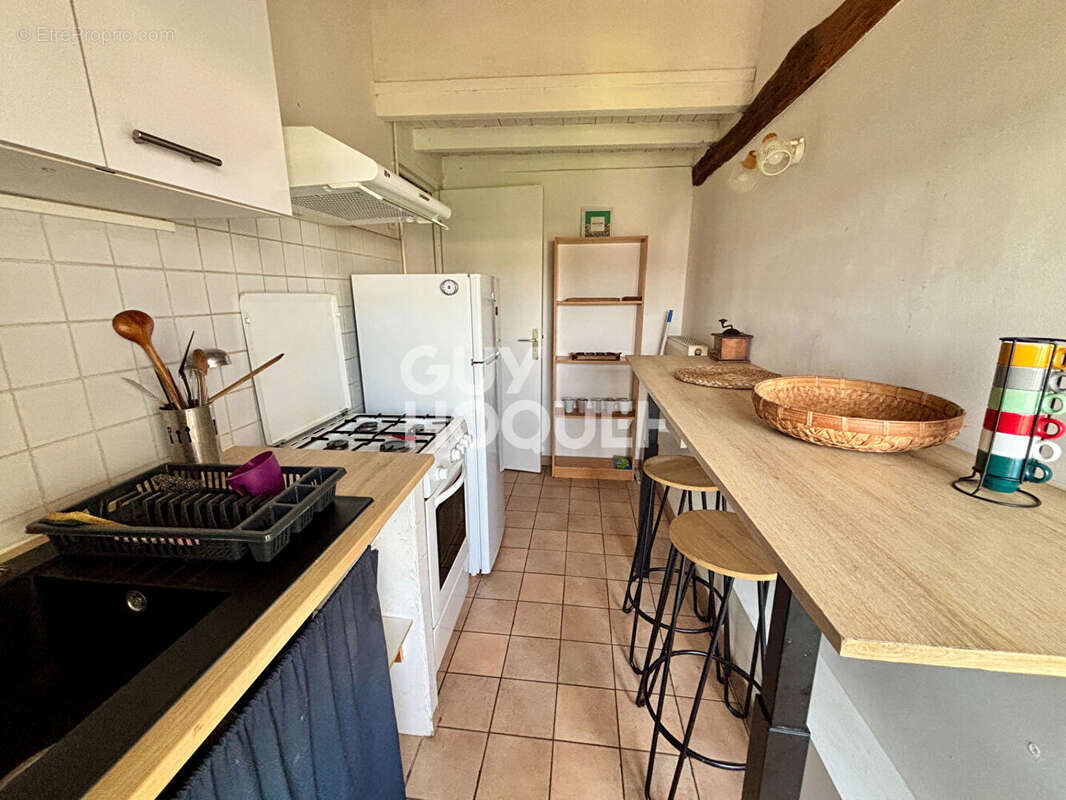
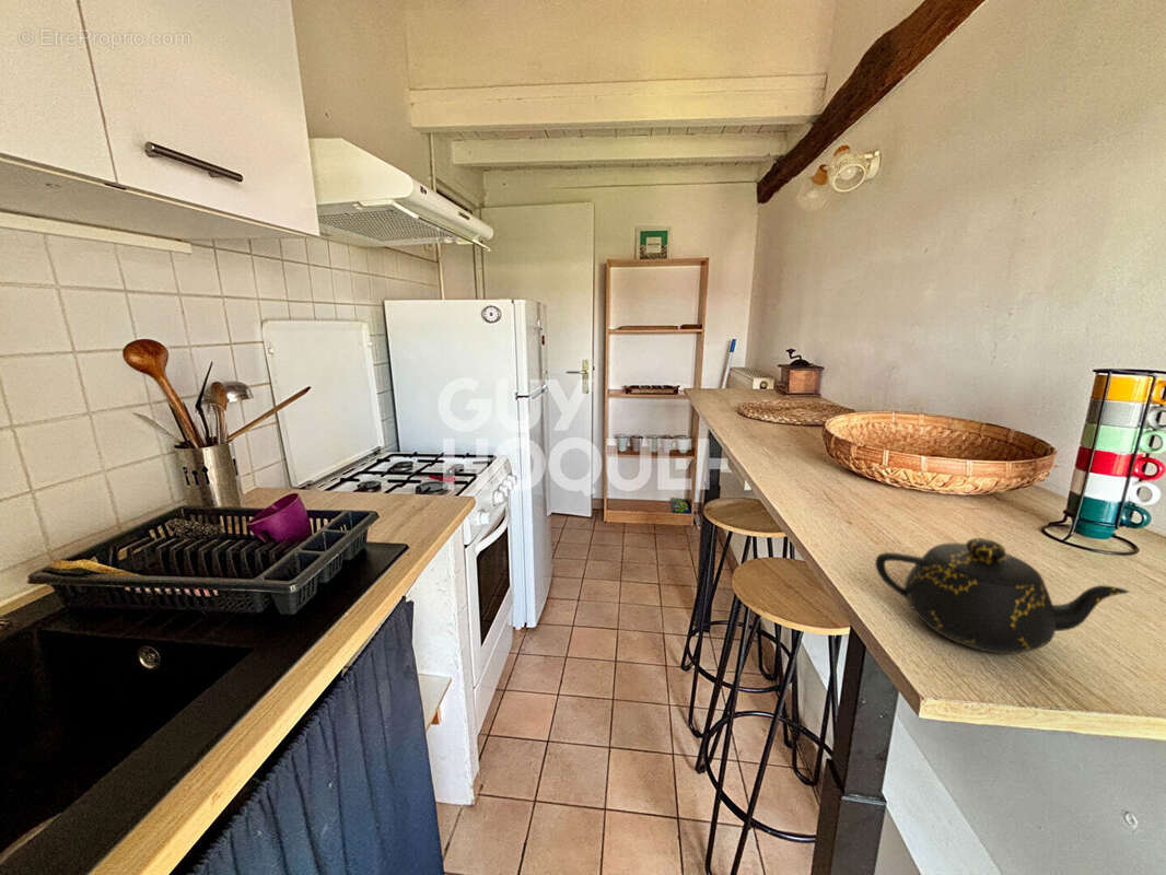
+ teapot [874,537,1131,655]
